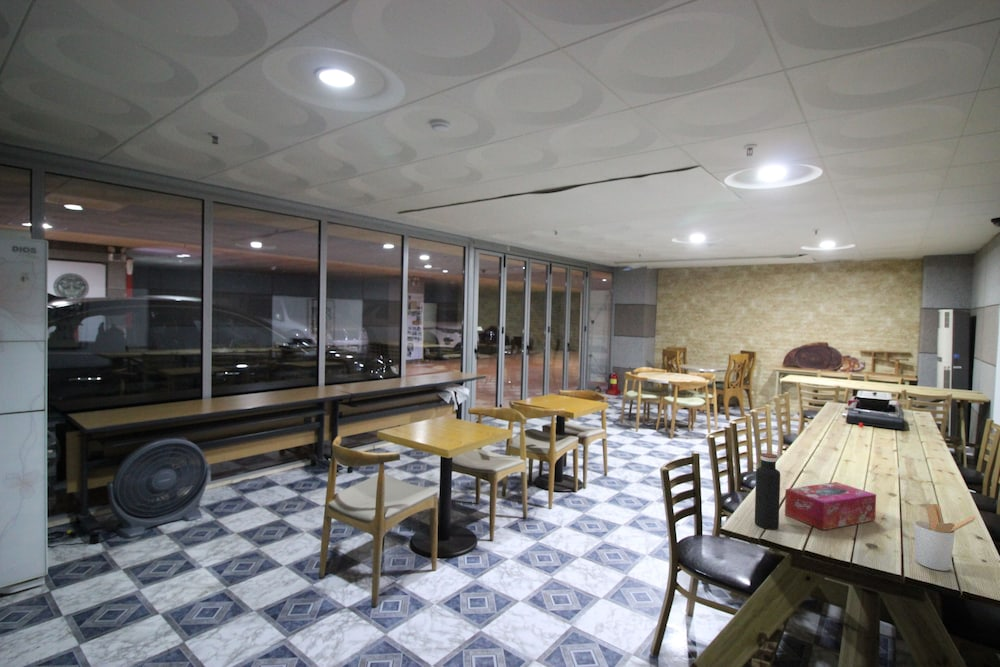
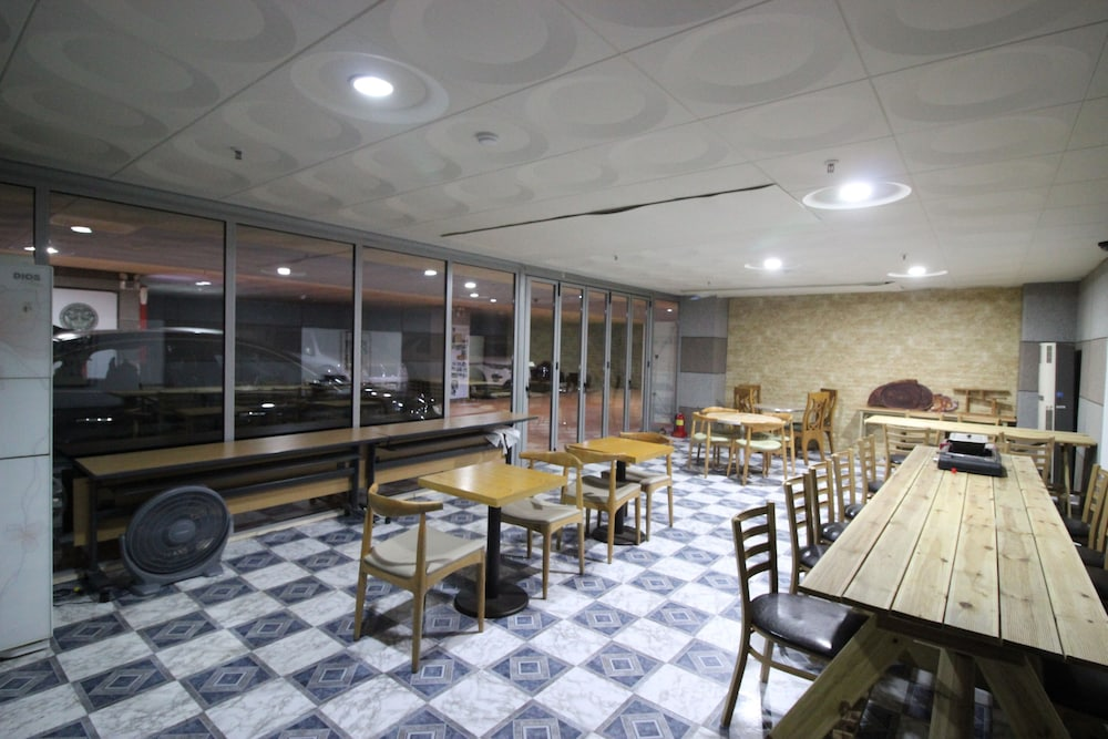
- water bottle [754,452,781,530]
- tissue box [784,481,877,531]
- utensil holder [913,503,977,572]
